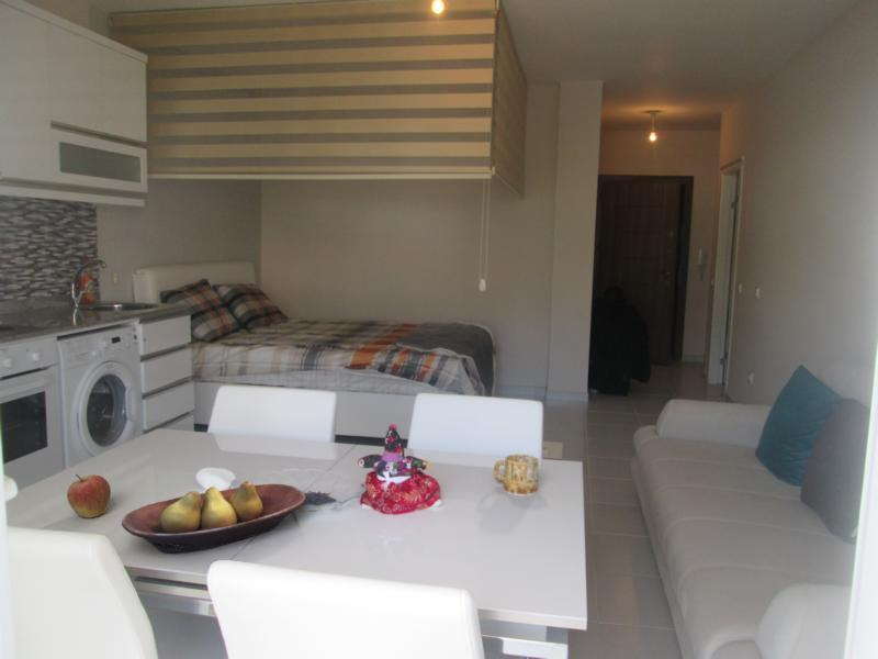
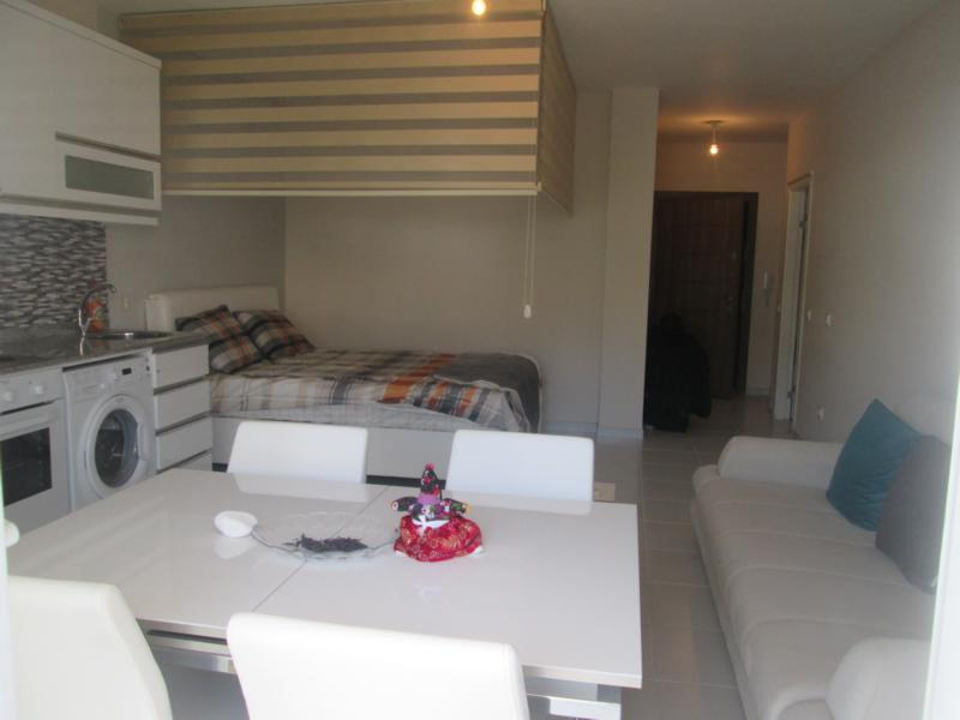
- apple [66,472,112,518]
- mug [493,454,540,496]
- fruit bowl [121,480,307,554]
